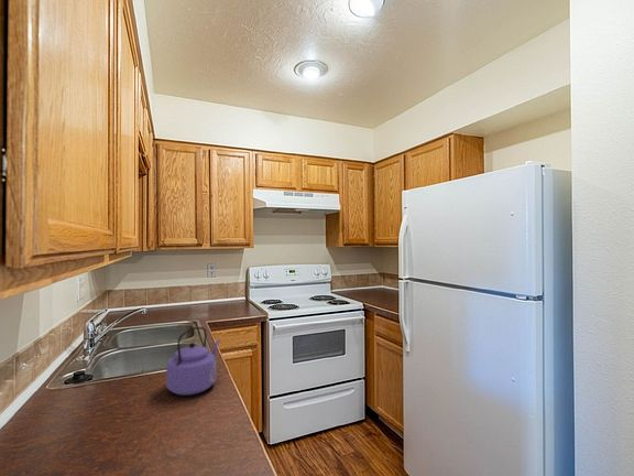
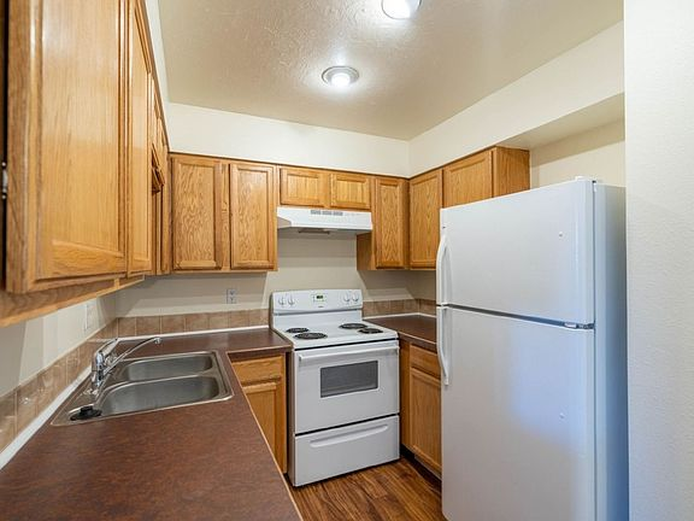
- kettle [165,326,221,397]
